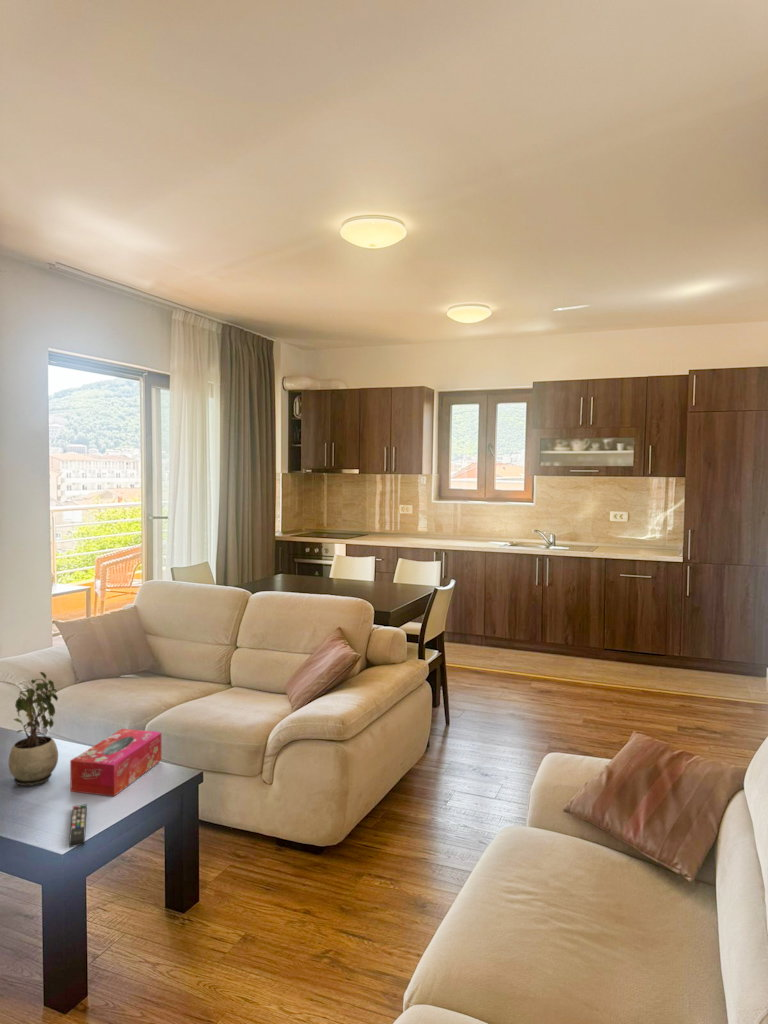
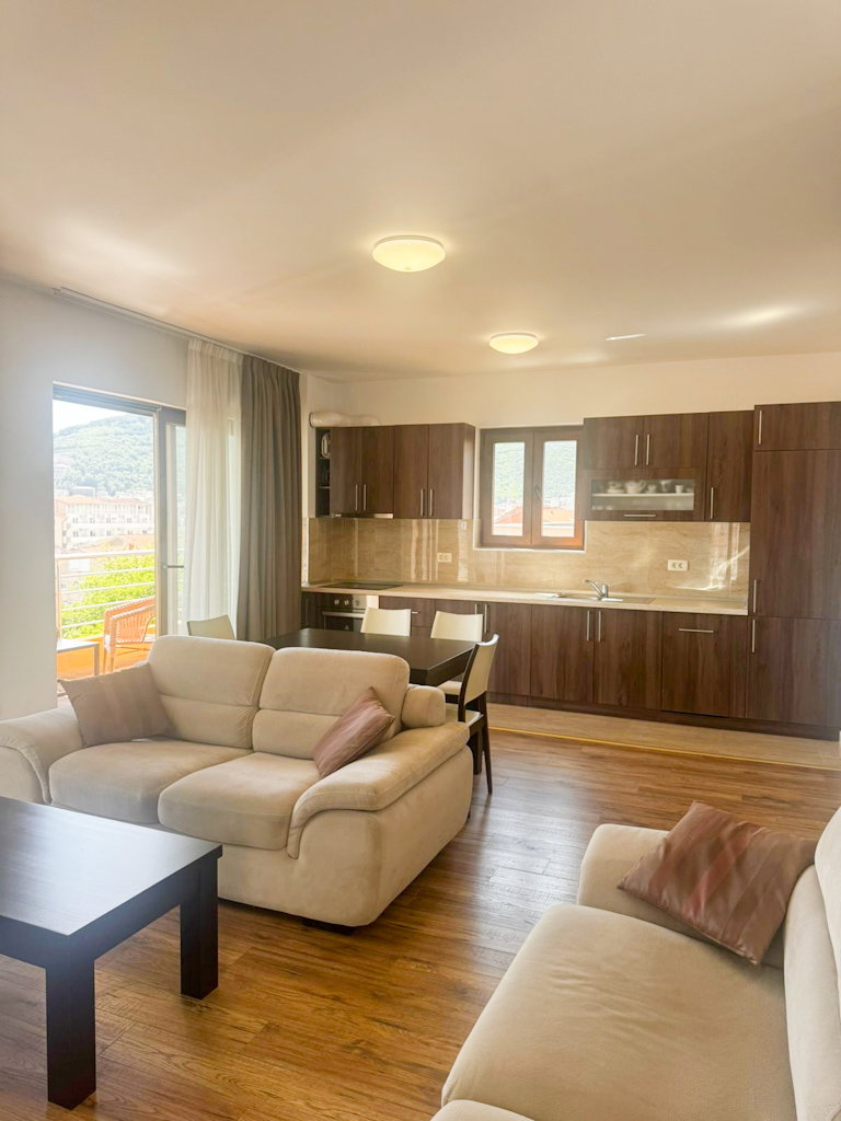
- tissue box [69,728,162,797]
- potted plant [8,671,59,787]
- remote control [68,803,88,848]
